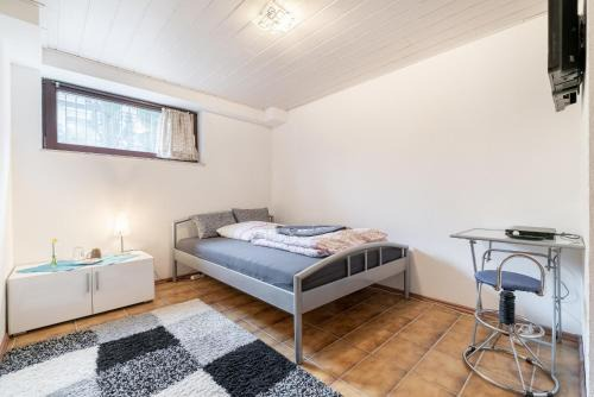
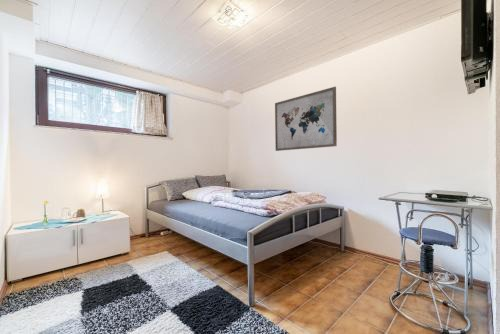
+ wall art [274,86,338,152]
